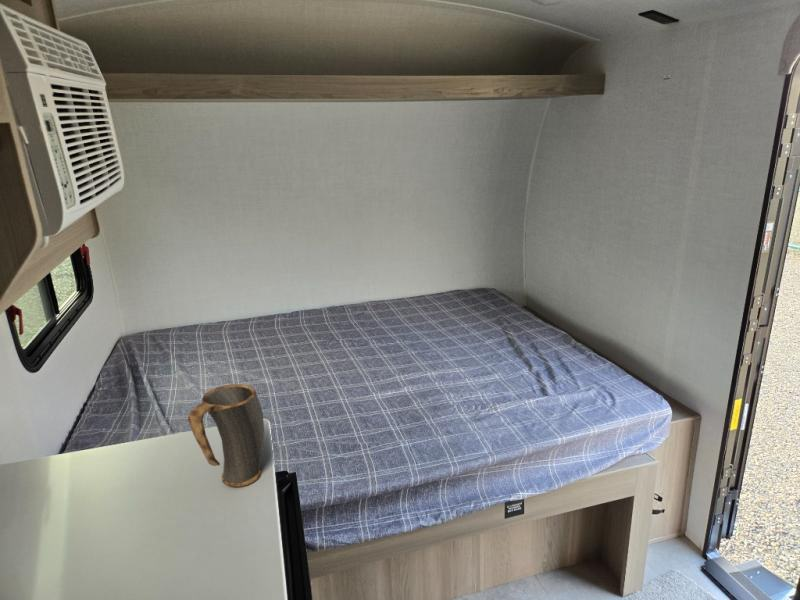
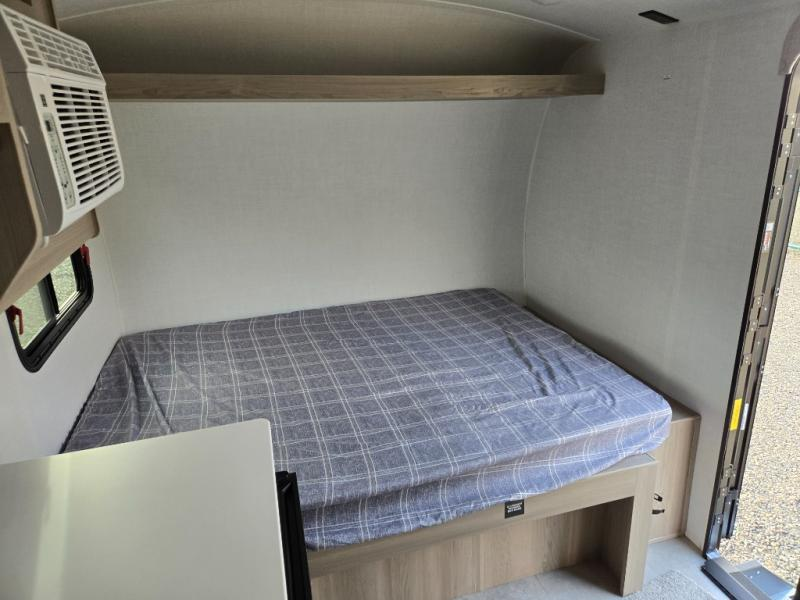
- mug [187,383,265,488]
